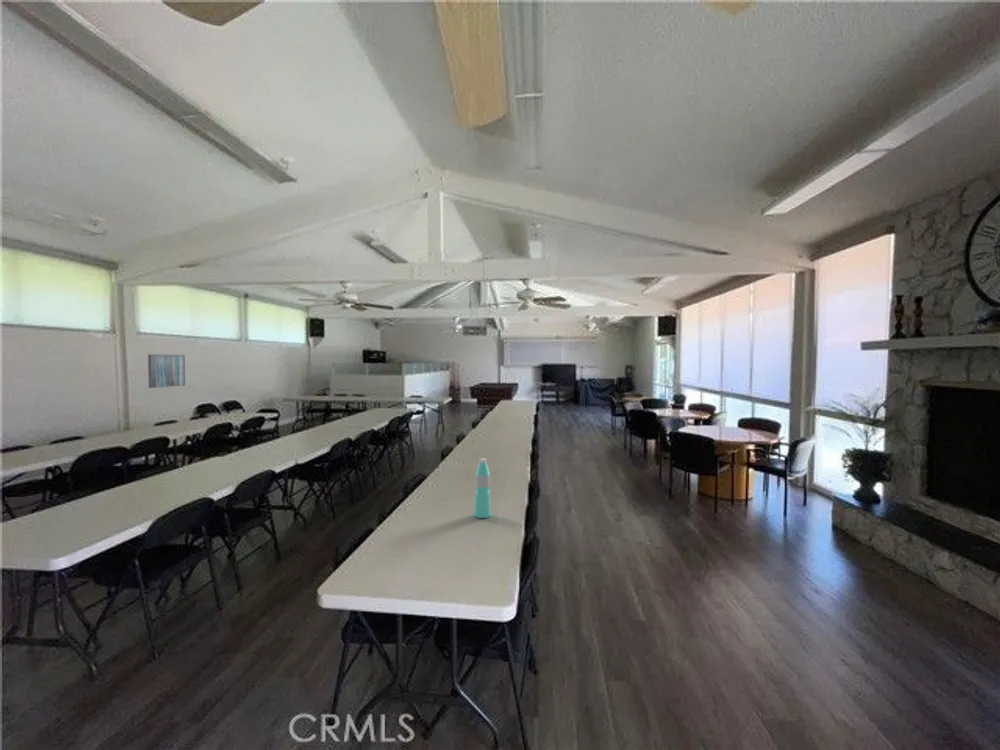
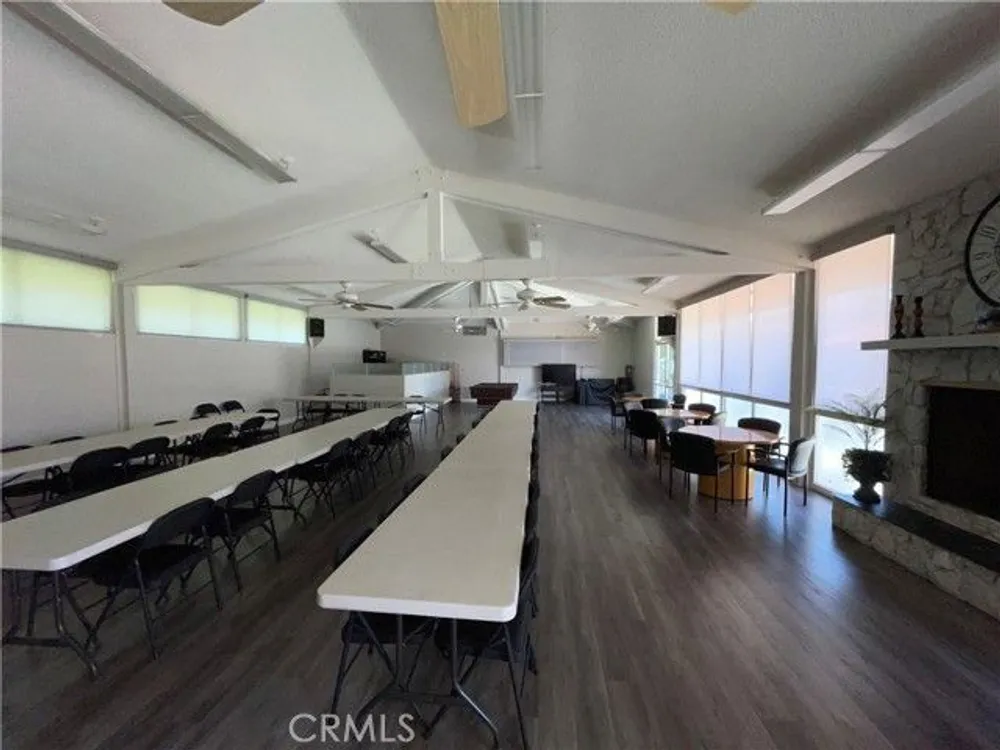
- water bottle [473,457,492,519]
- wall art [147,353,186,389]
